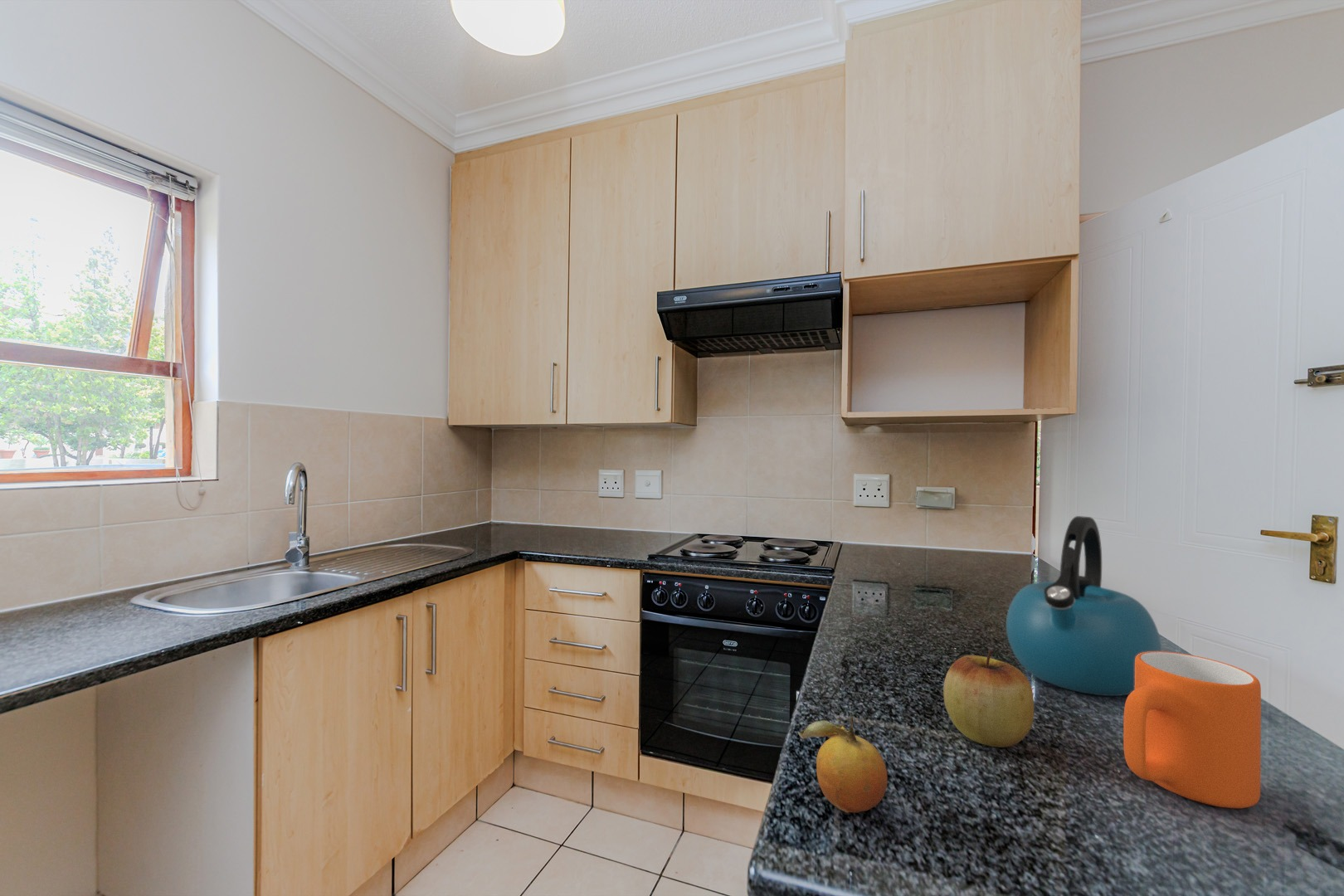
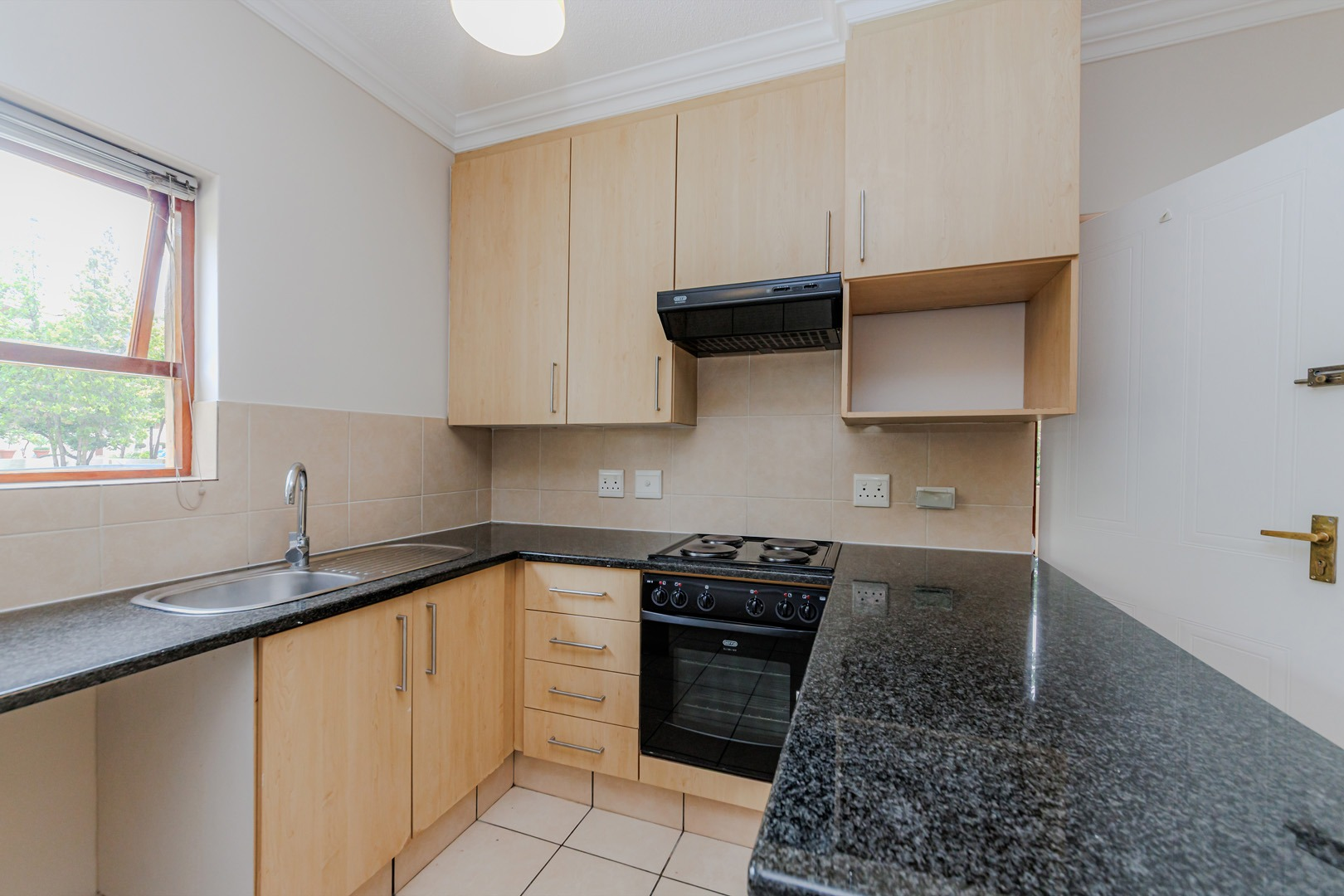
- kettle [1006,515,1162,697]
- apple [942,649,1035,748]
- mug [1122,650,1262,809]
- fruit [797,714,888,814]
